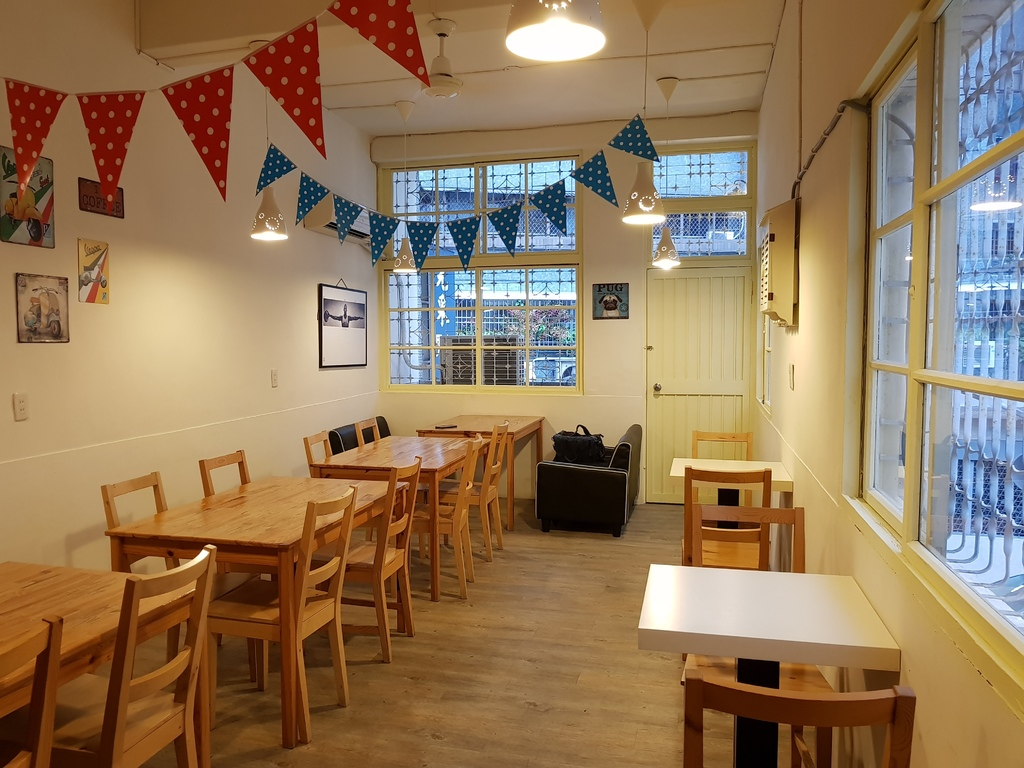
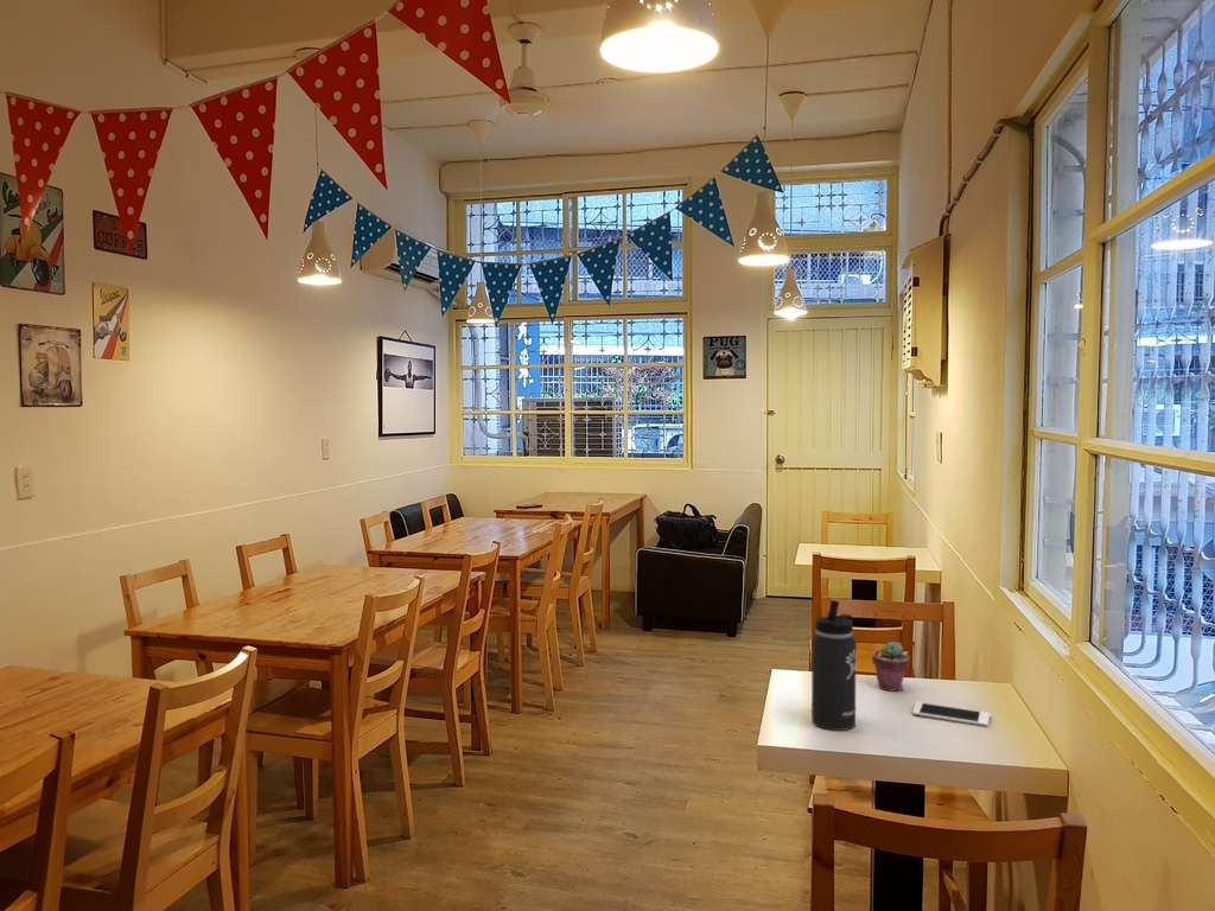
+ thermos bottle [810,599,858,732]
+ cell phone [911,701,991,727]
+ potted succulent [871,641,910,693]
